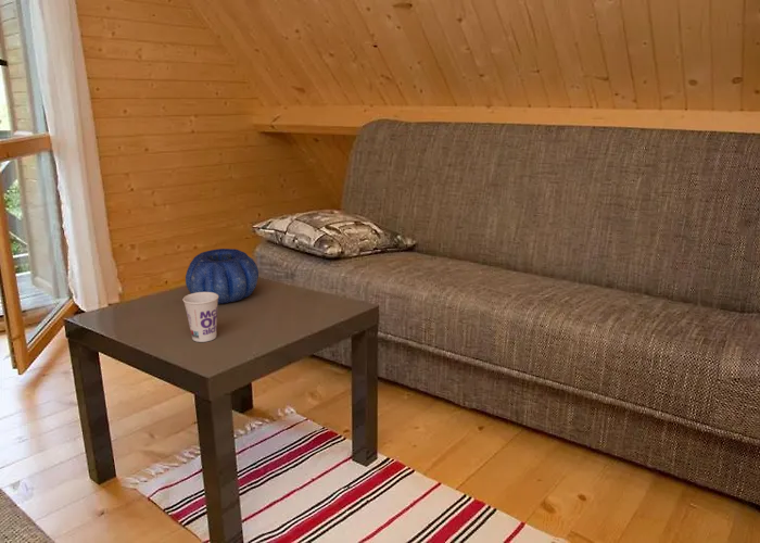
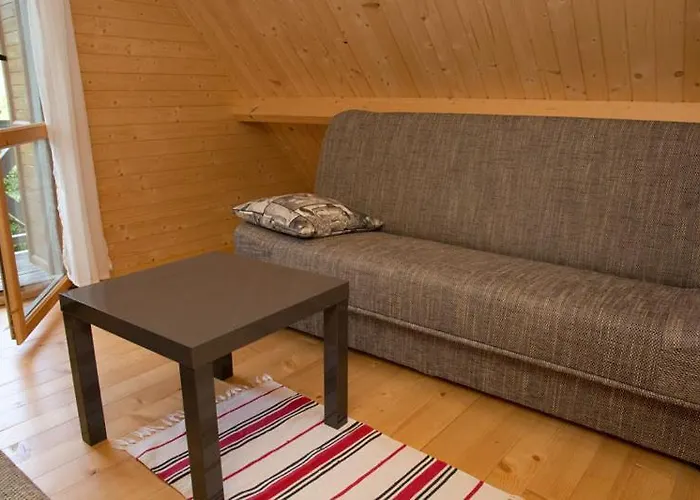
- decorative bowl [185,248,259,305]
- cup [182,292,218,343]
